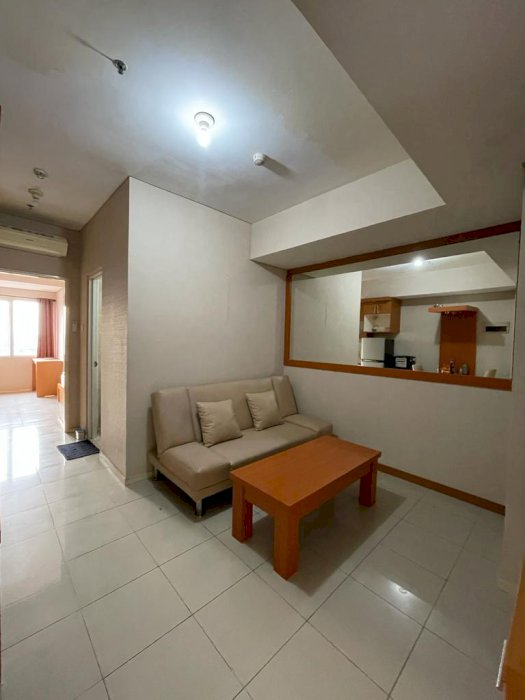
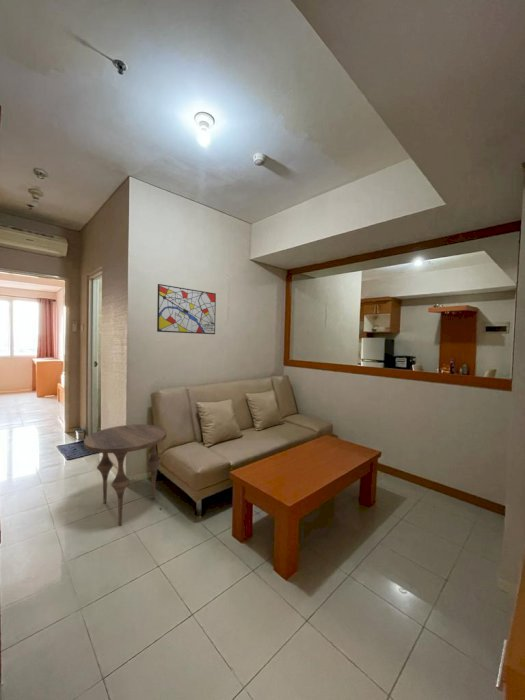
+ side table [83,423,167,527]
+ wall art [156,283,217,335]
